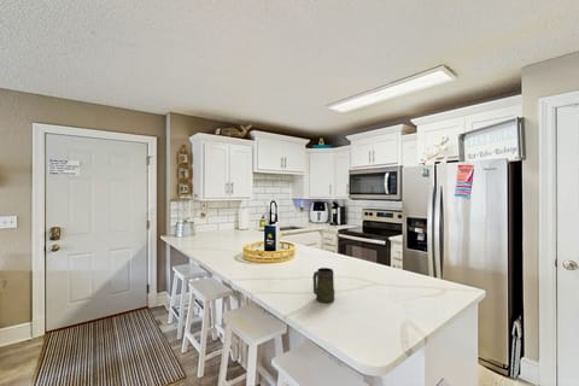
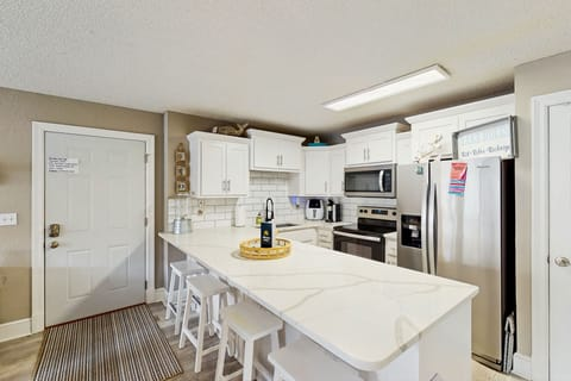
- mug [312,267,335,304]
